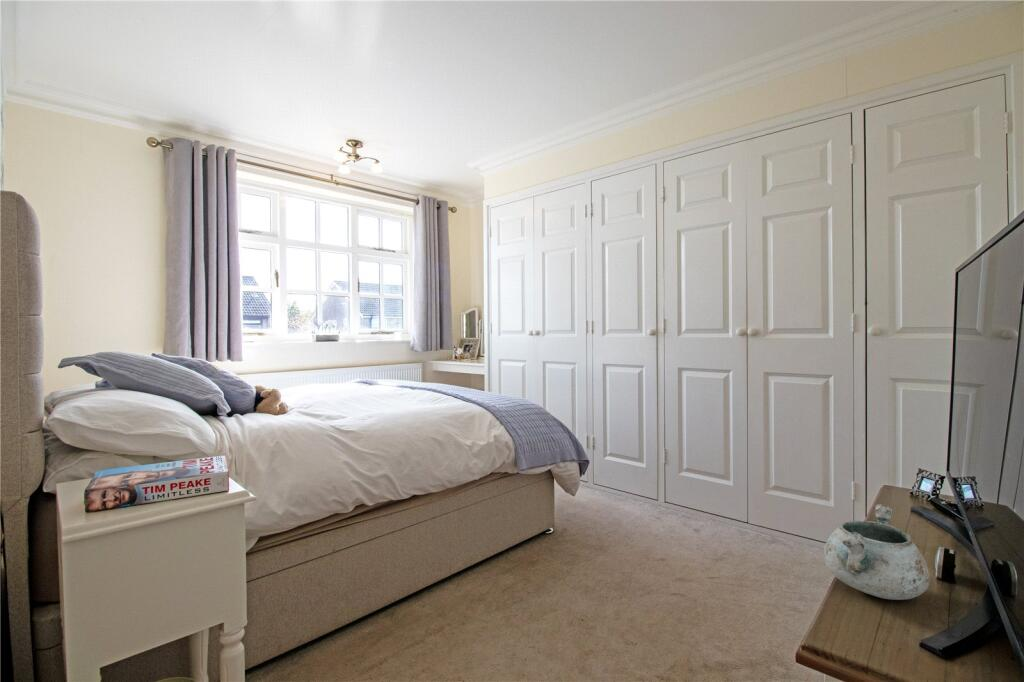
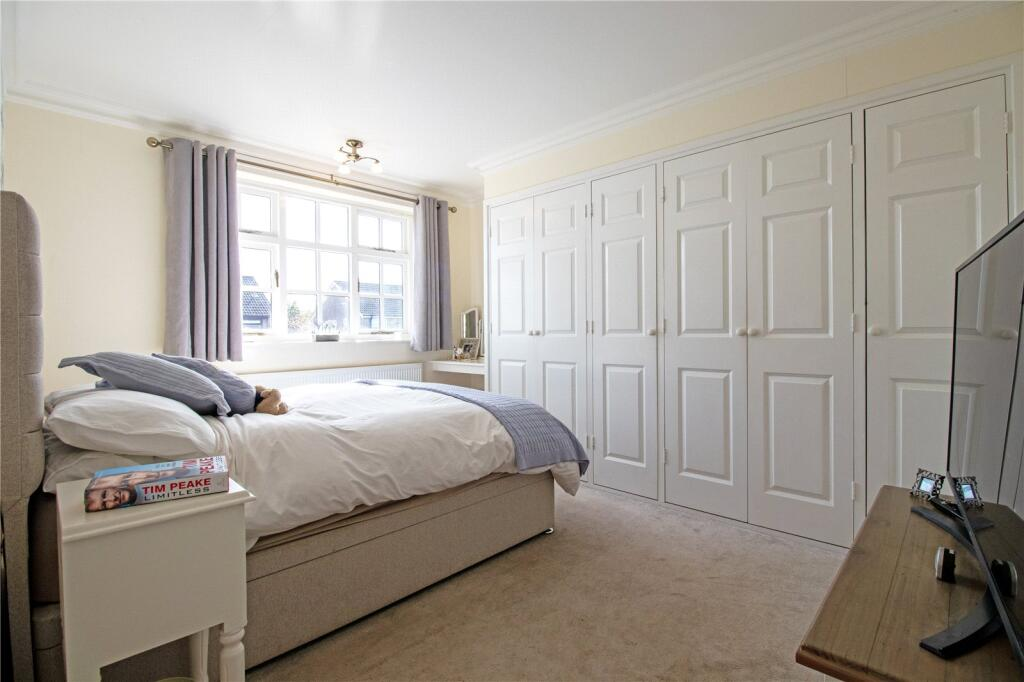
- decorative bowl [823,503,931,601]
